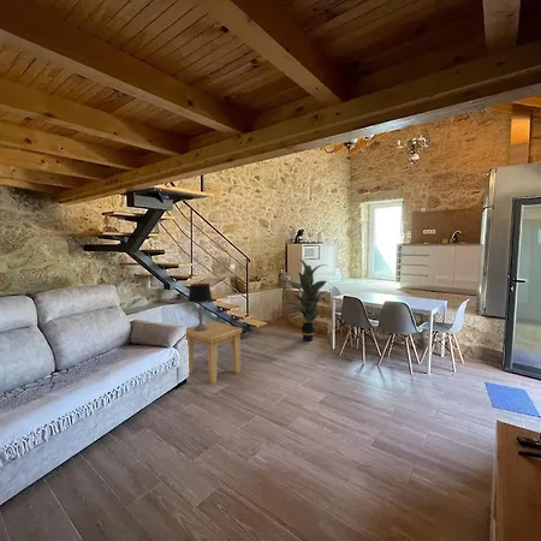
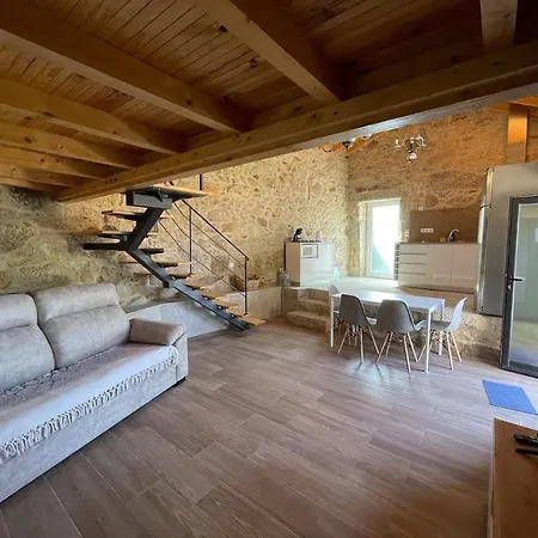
- side table [184,320,243,385]
- table lamp [188,283,213,331]
- indoor plant [283,258,332,343]
